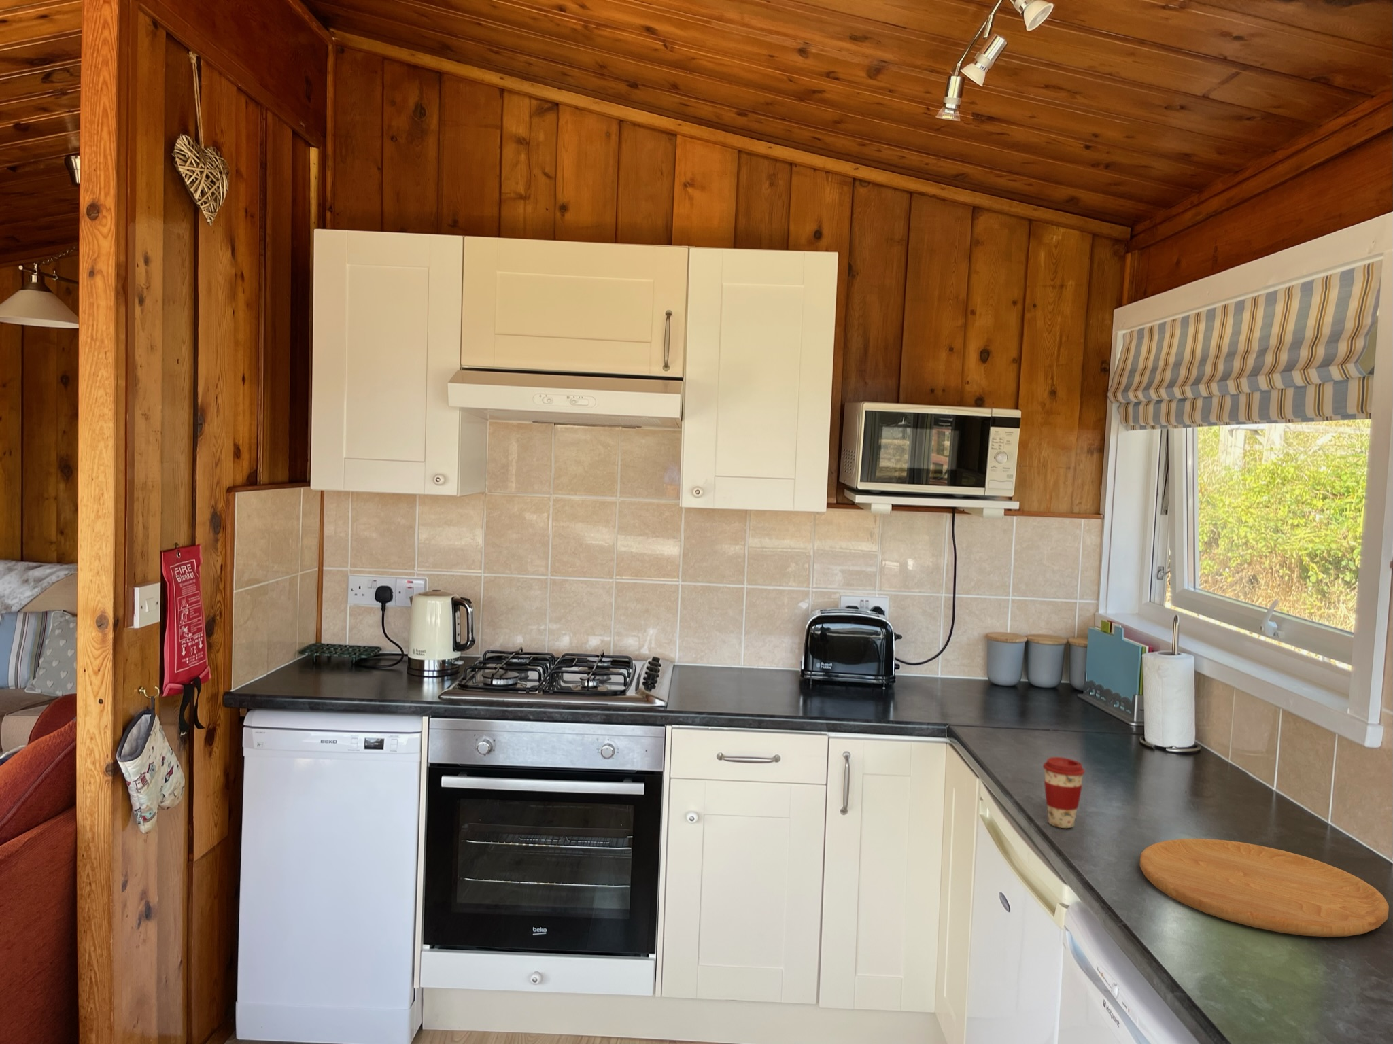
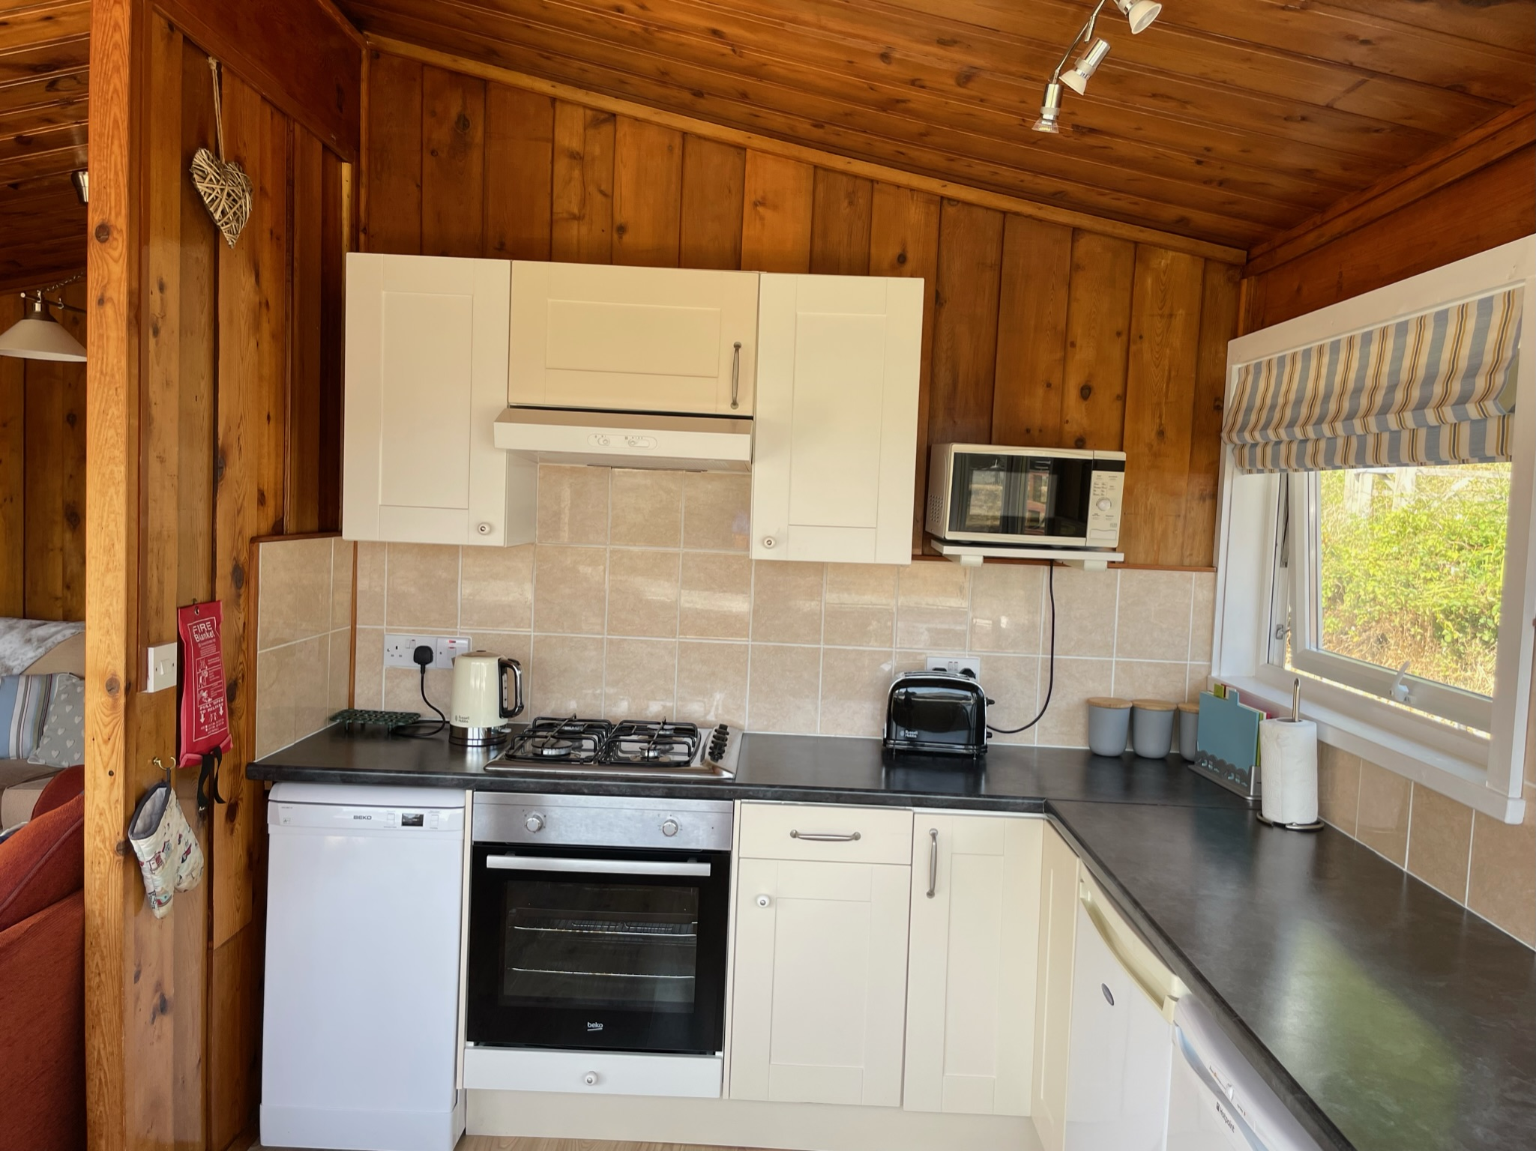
- cutting board [1139,838,1390,938]
- coffee cup [1042,757,1086,829]
